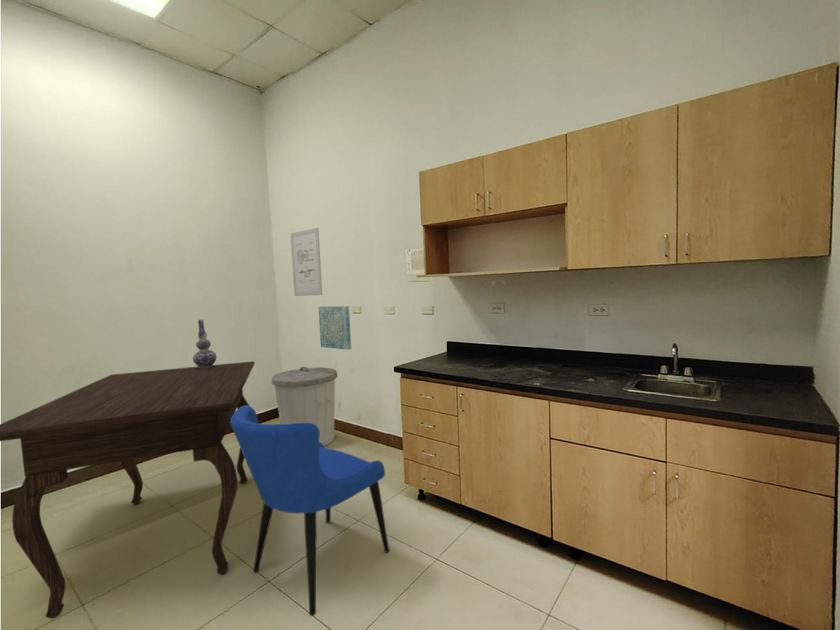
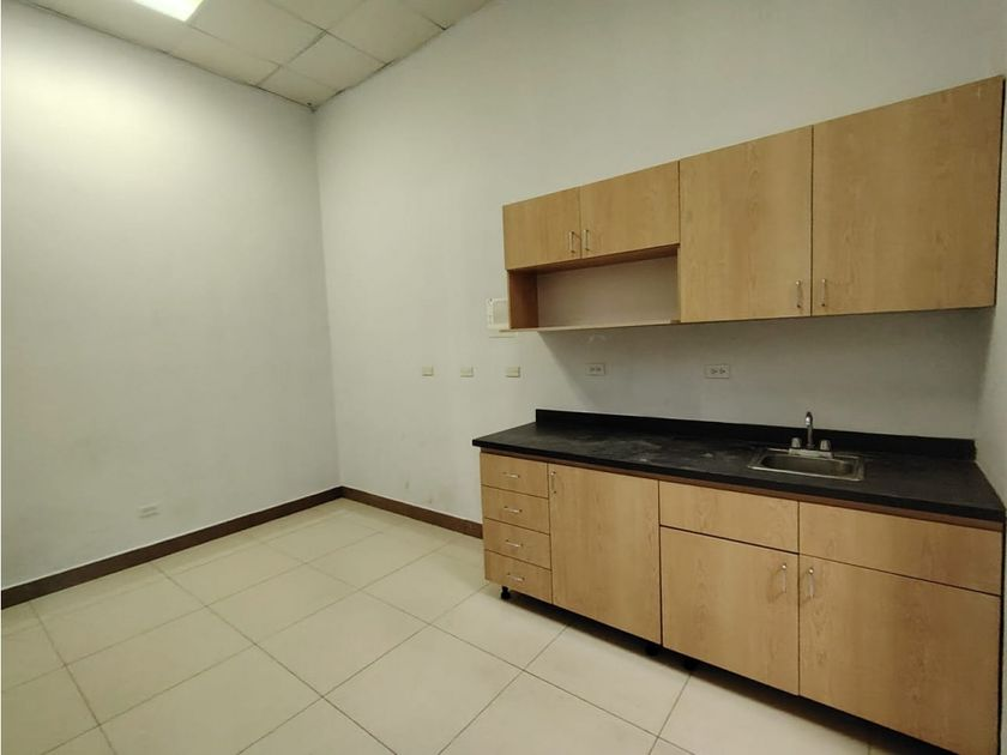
- trash can [271,366,338,447]
- wall art [318,305,352,351]
- dining table [0,360,256,620]
- wall art [290,227,323,297]
- dining chair [230,405,390,617]
- vase [192,318,217,368]
